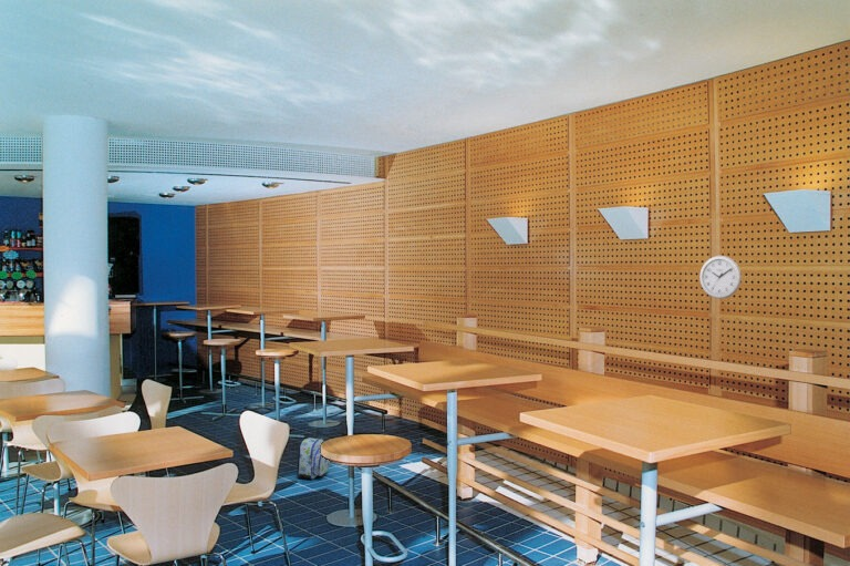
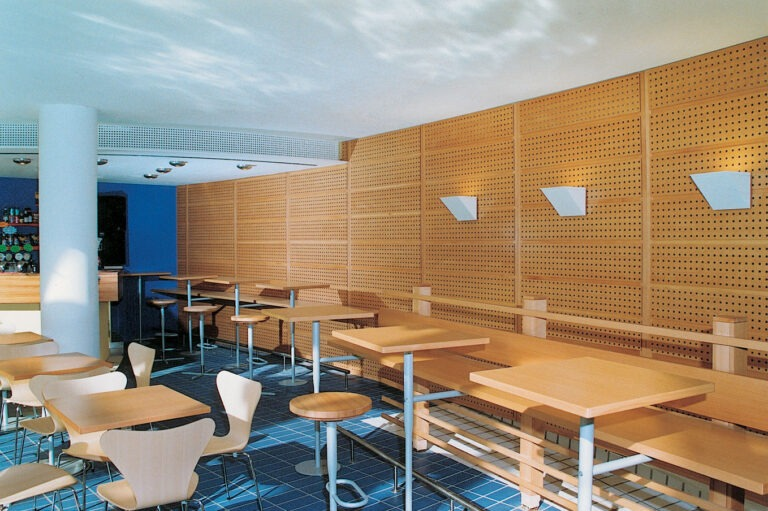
- wall clock [698,255,743,300]
- backpack [297,436,331,481]
